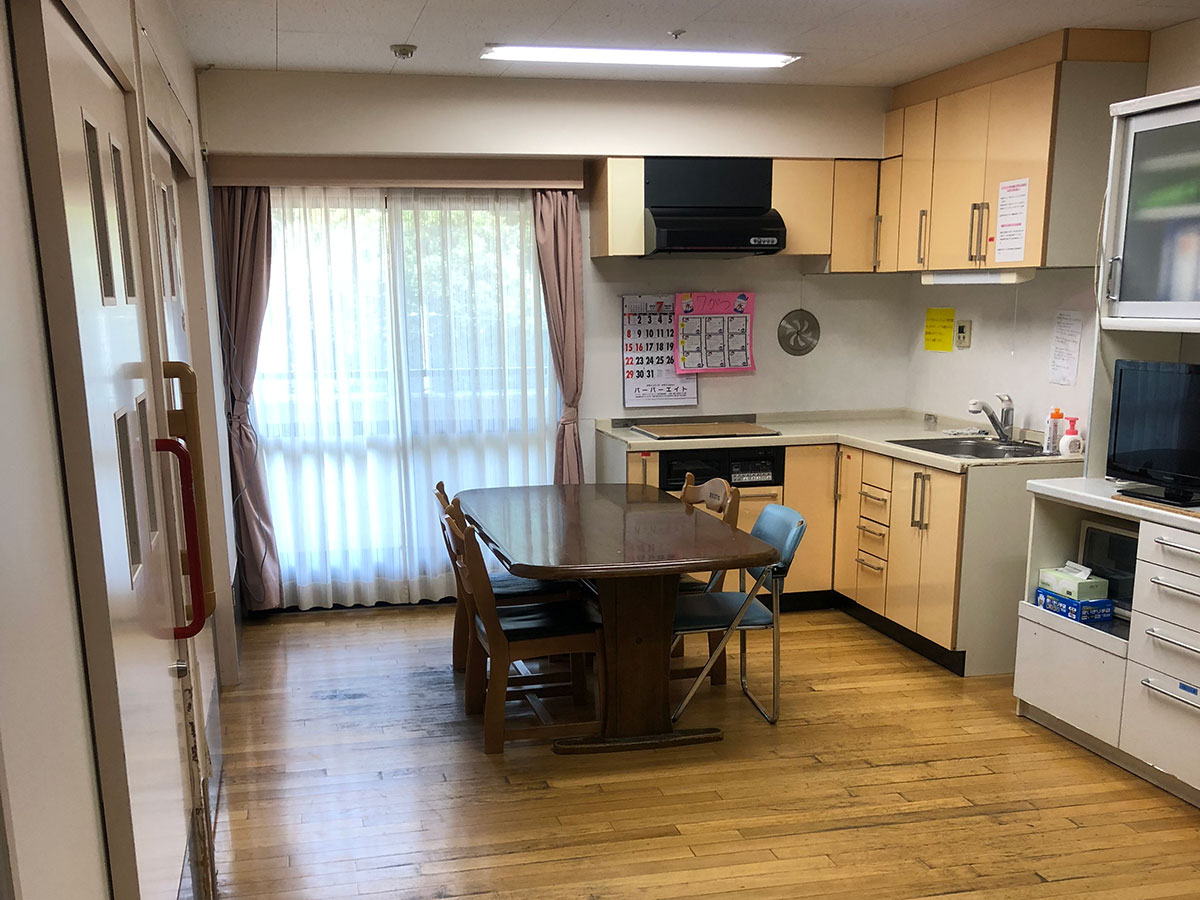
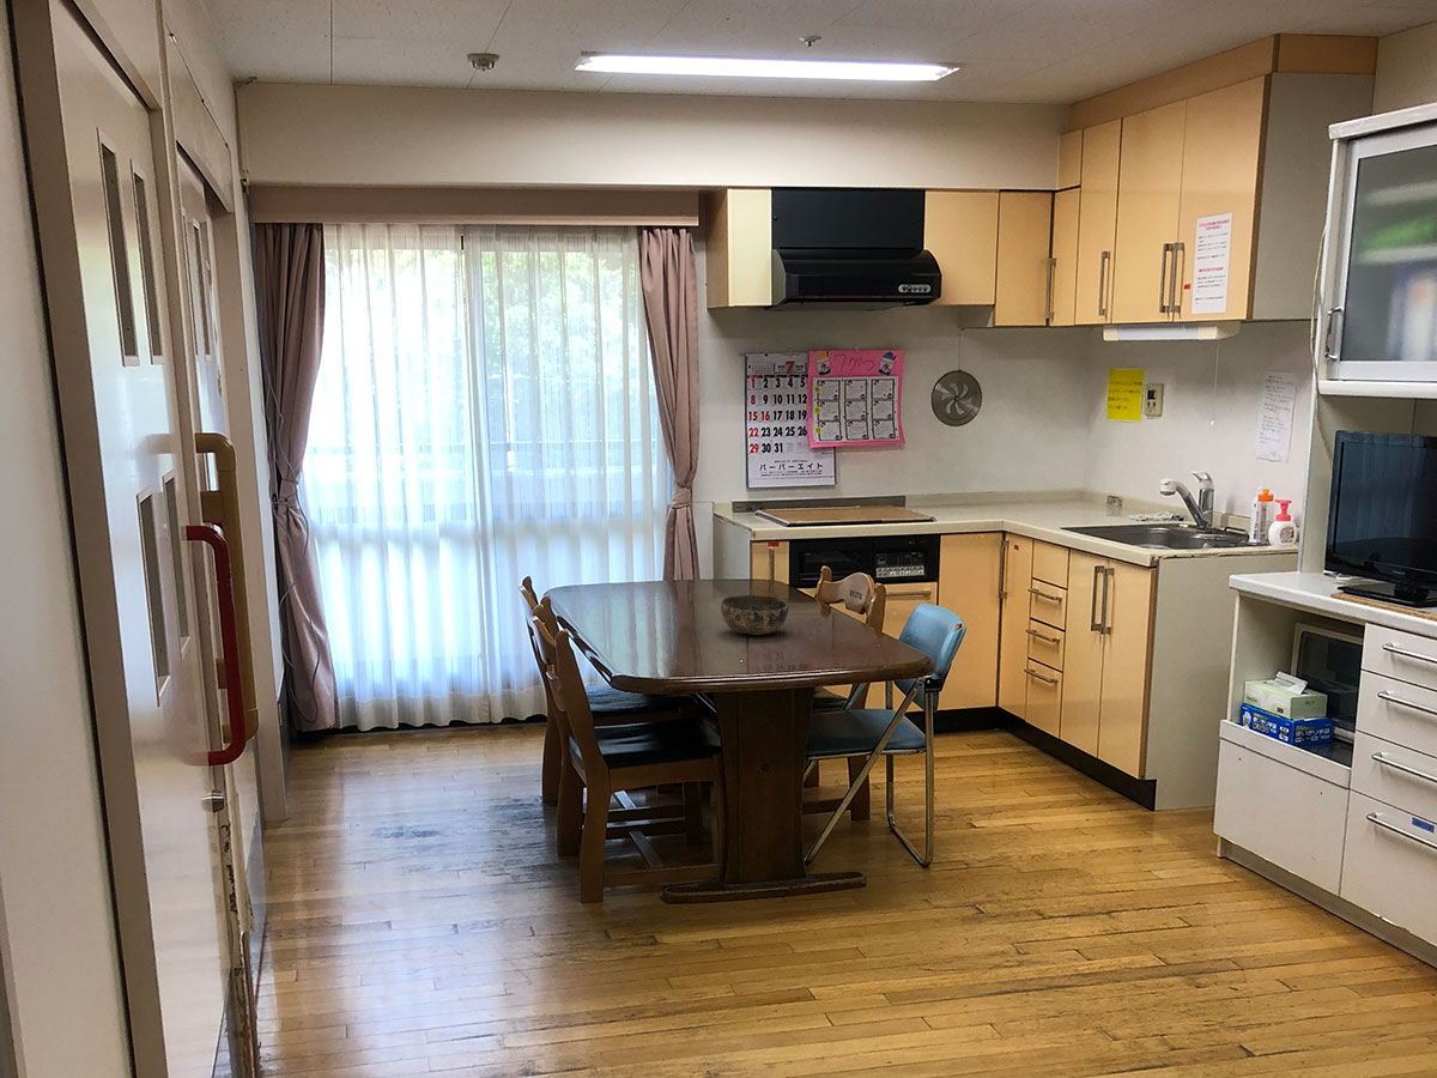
+ bowl [720,594,790,636]
